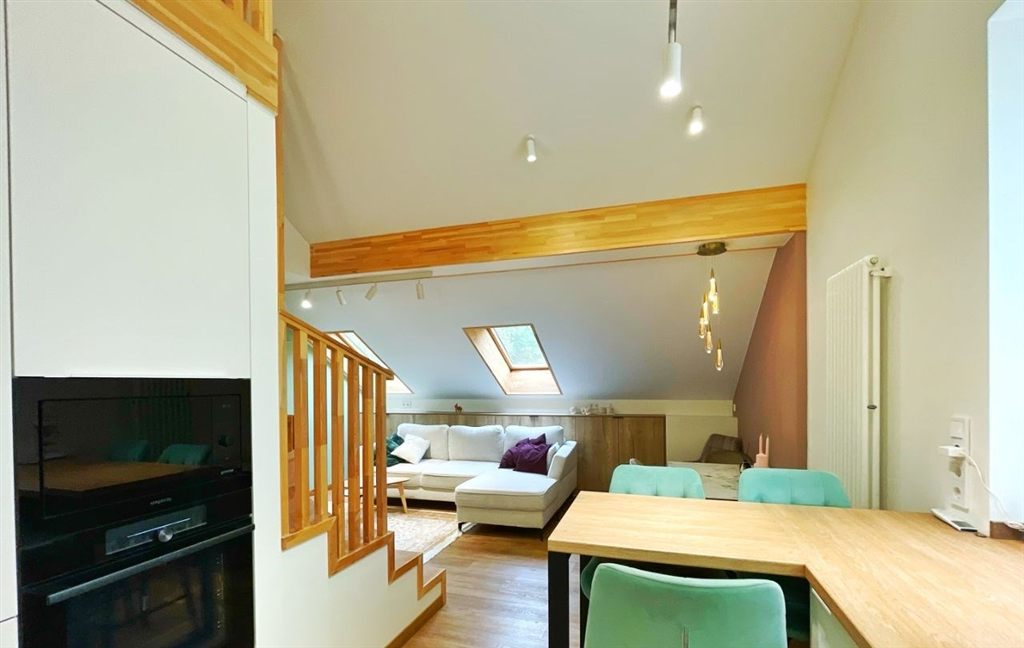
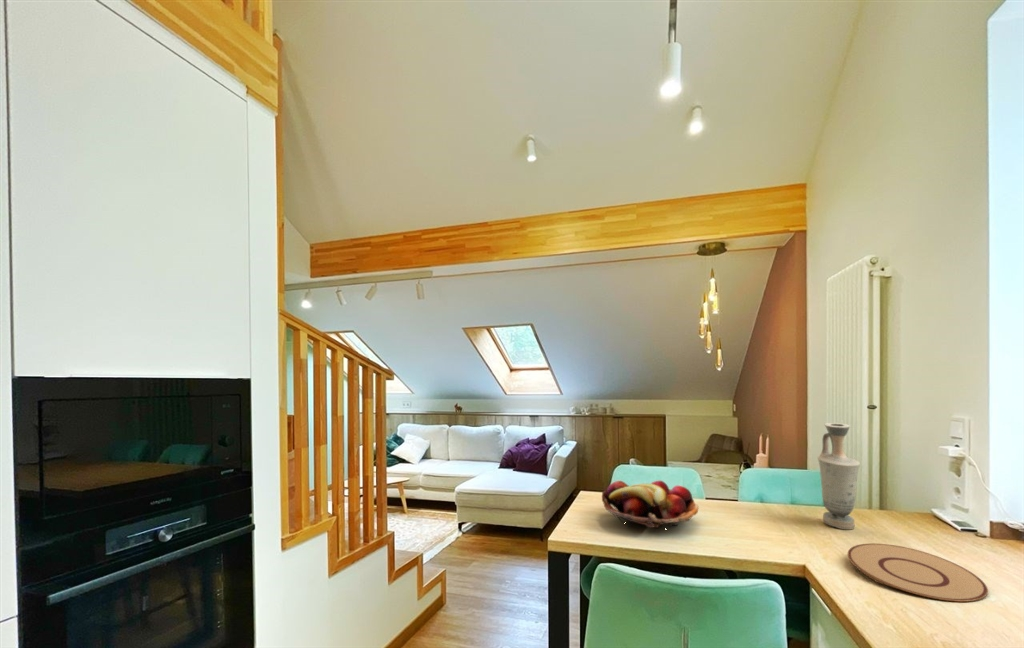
+ plate [847,543,989,603]
+ fruit basket [601,480,700,530]
+ vase [817,422,861,530]
